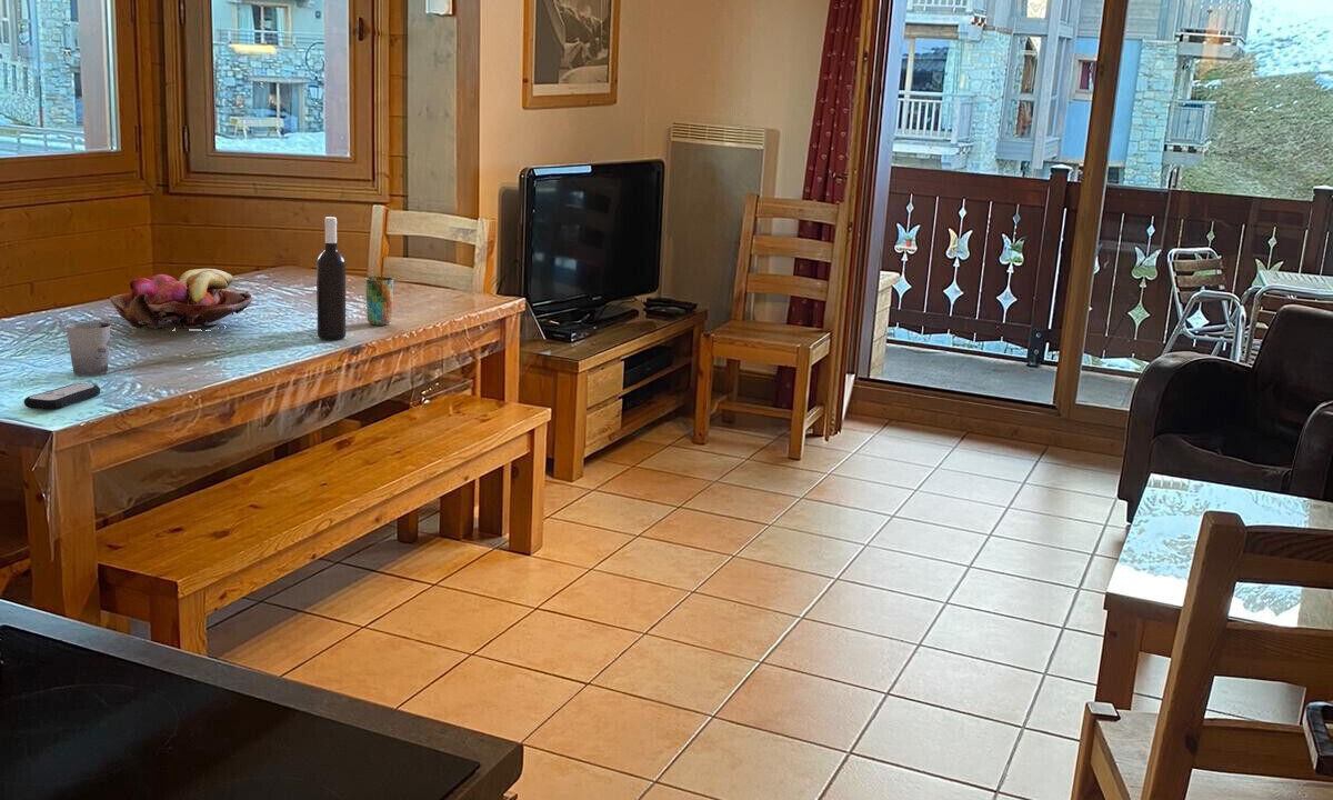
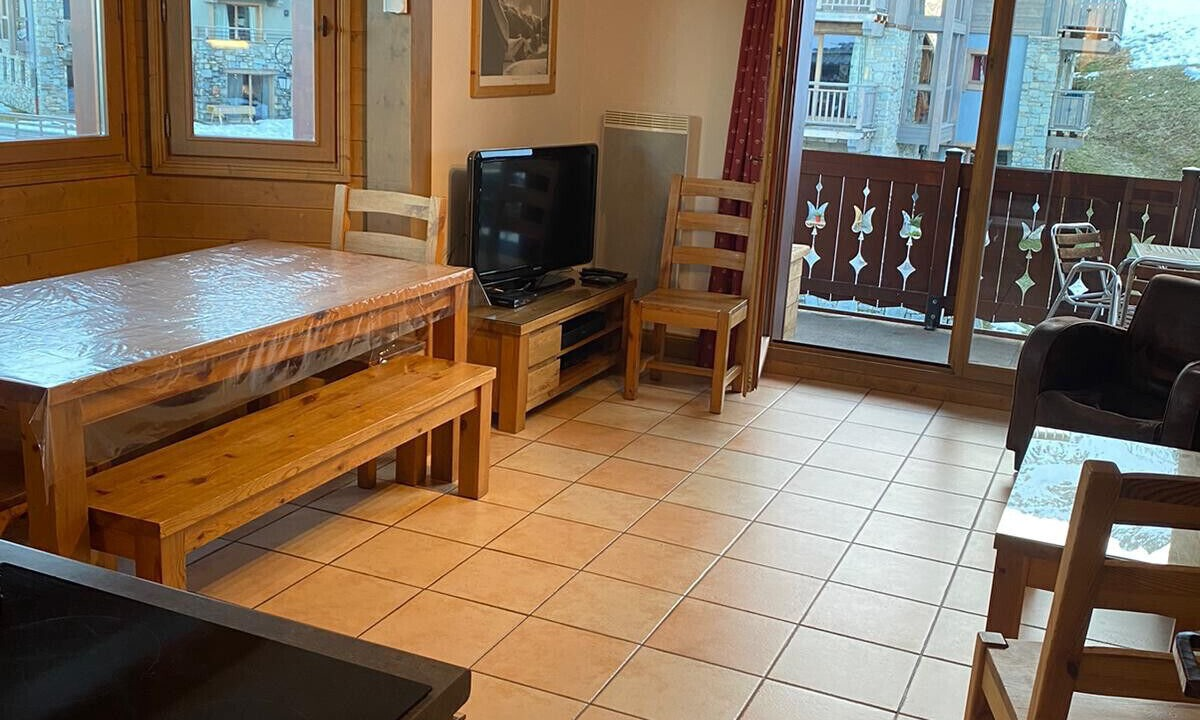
- fruit basket [109,268,253,331]
- cup [64,321,111,377]
- wine bottle [315,216,347,341]
- cup [364,276,394,327]
- remote control [22,382,101,411]
